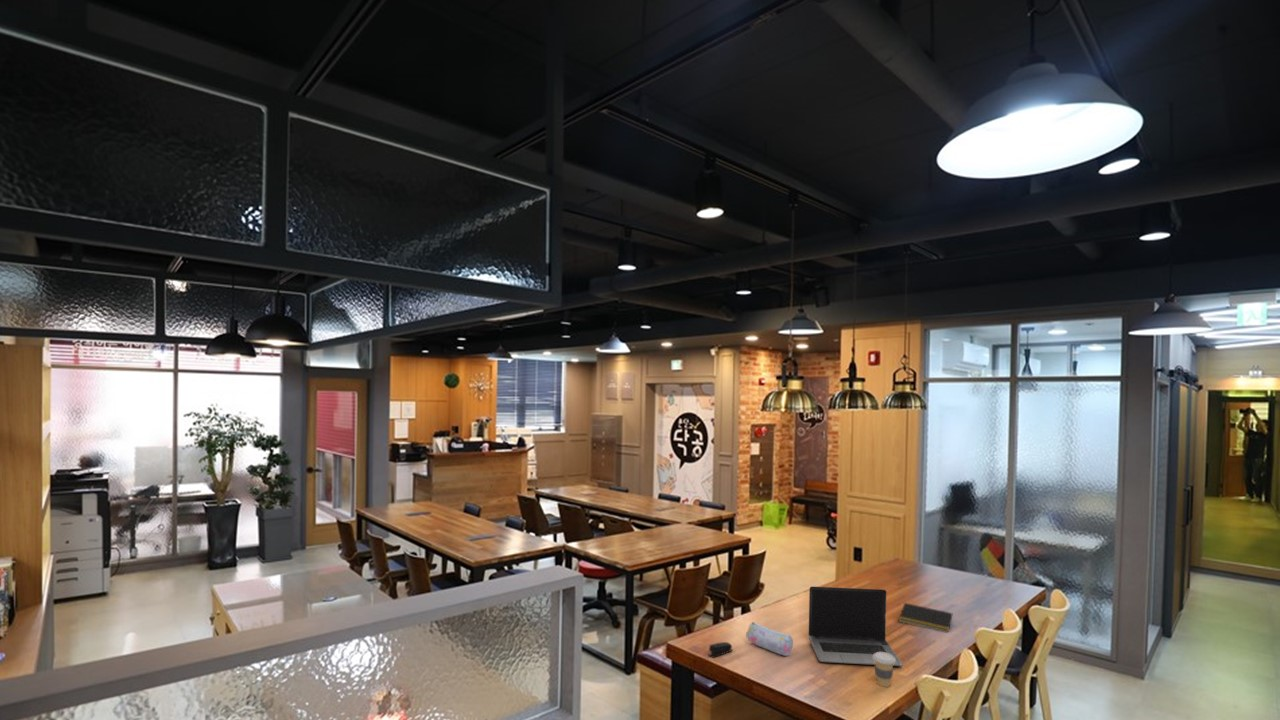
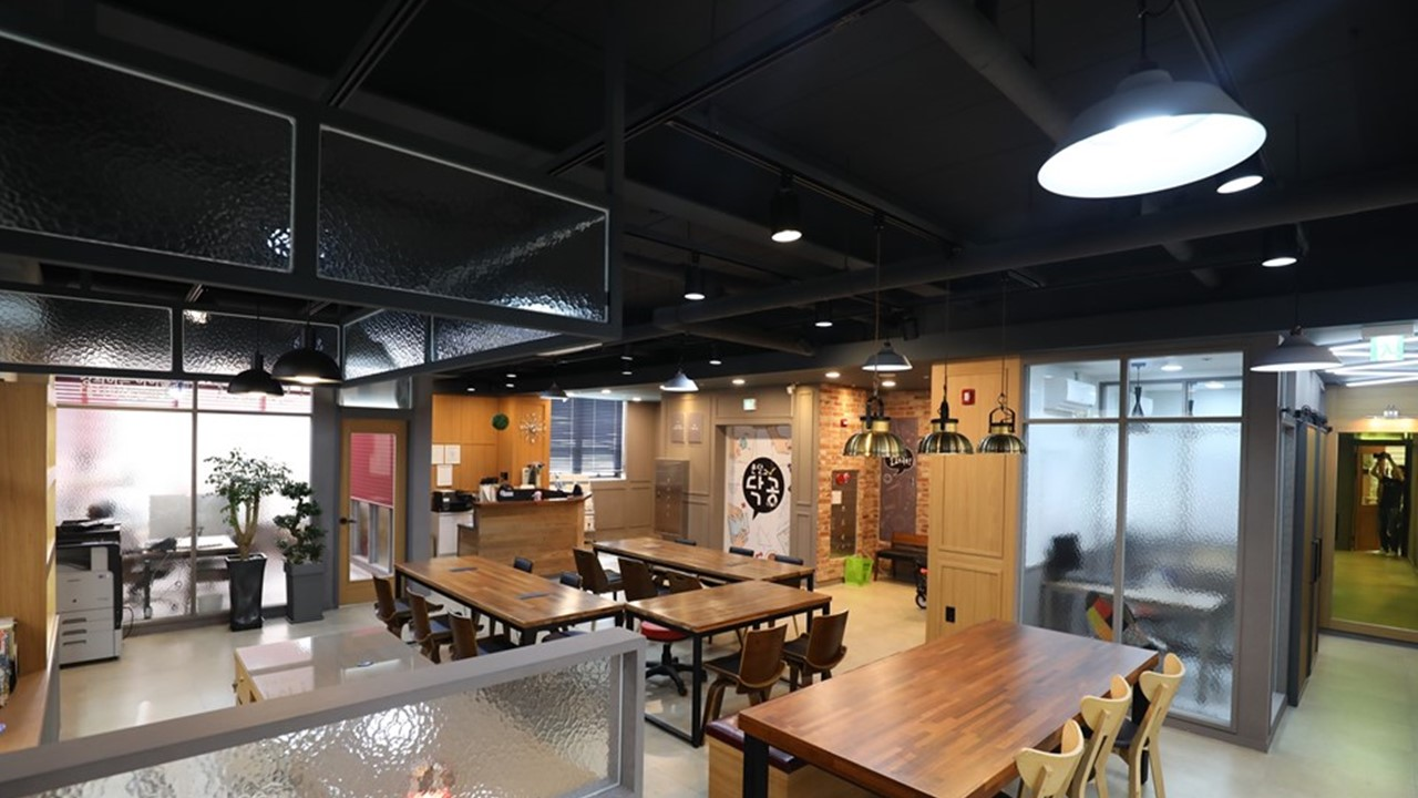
- stapler [707,641,733,659]
- laptop computer [808,586,903,667]
- notepad [898,602,953,633]
- coffee cup [873,652,895,688]
- pencil case [745,621,794,657]
